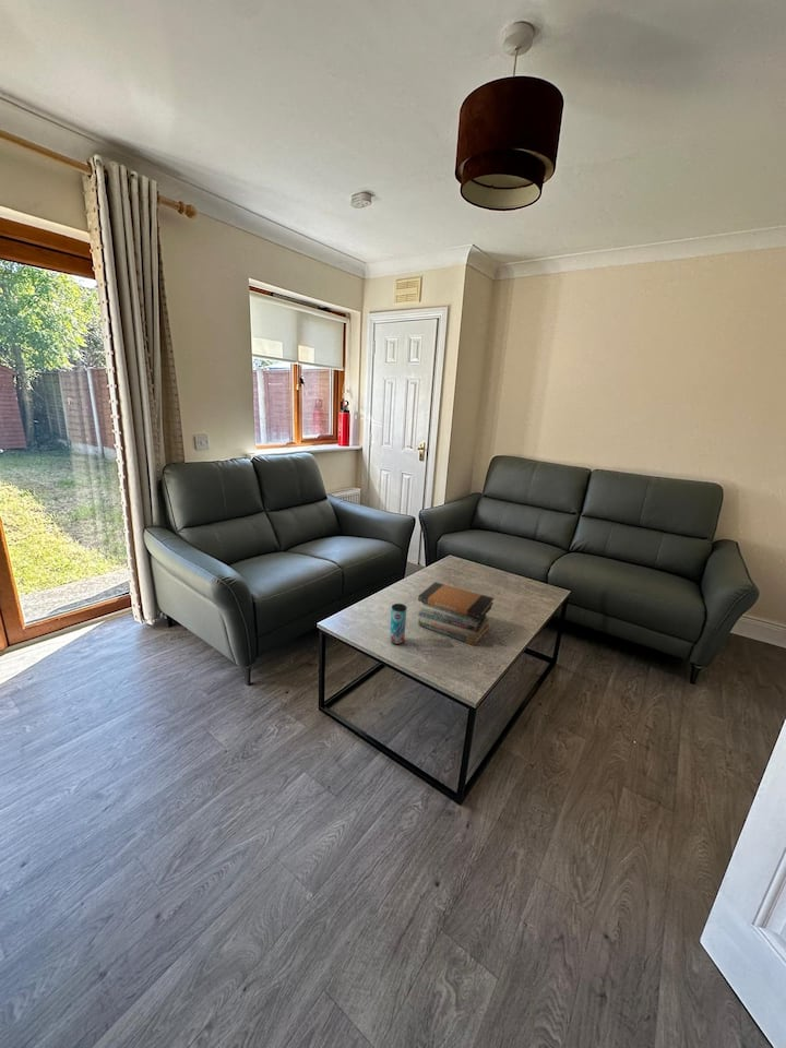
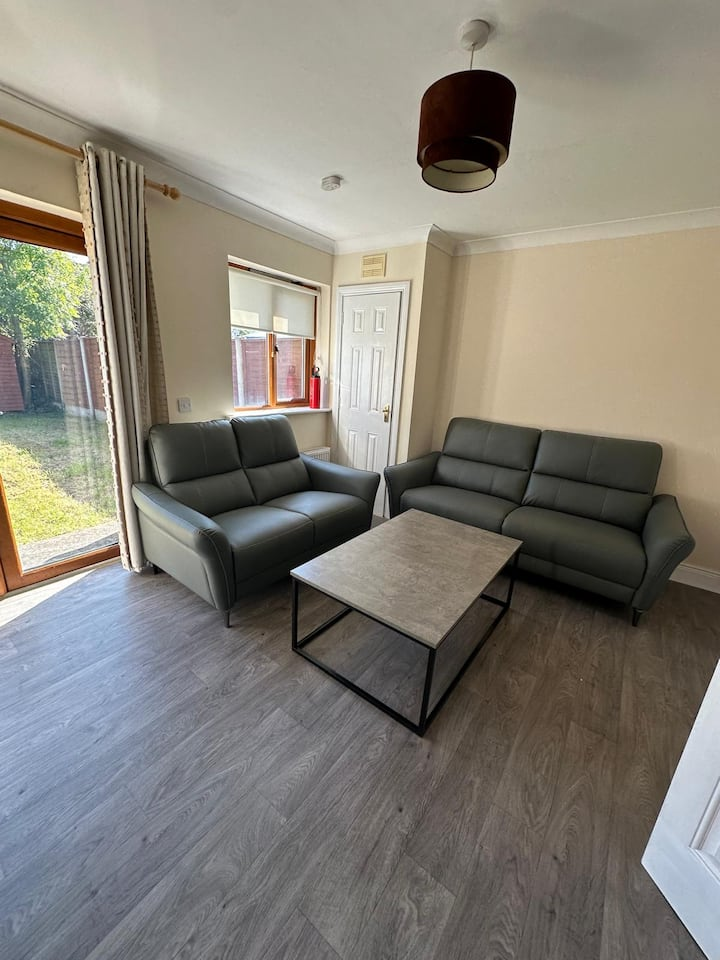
- book stack [417,581,495,646]
- beverage can [389,603,408,645]
